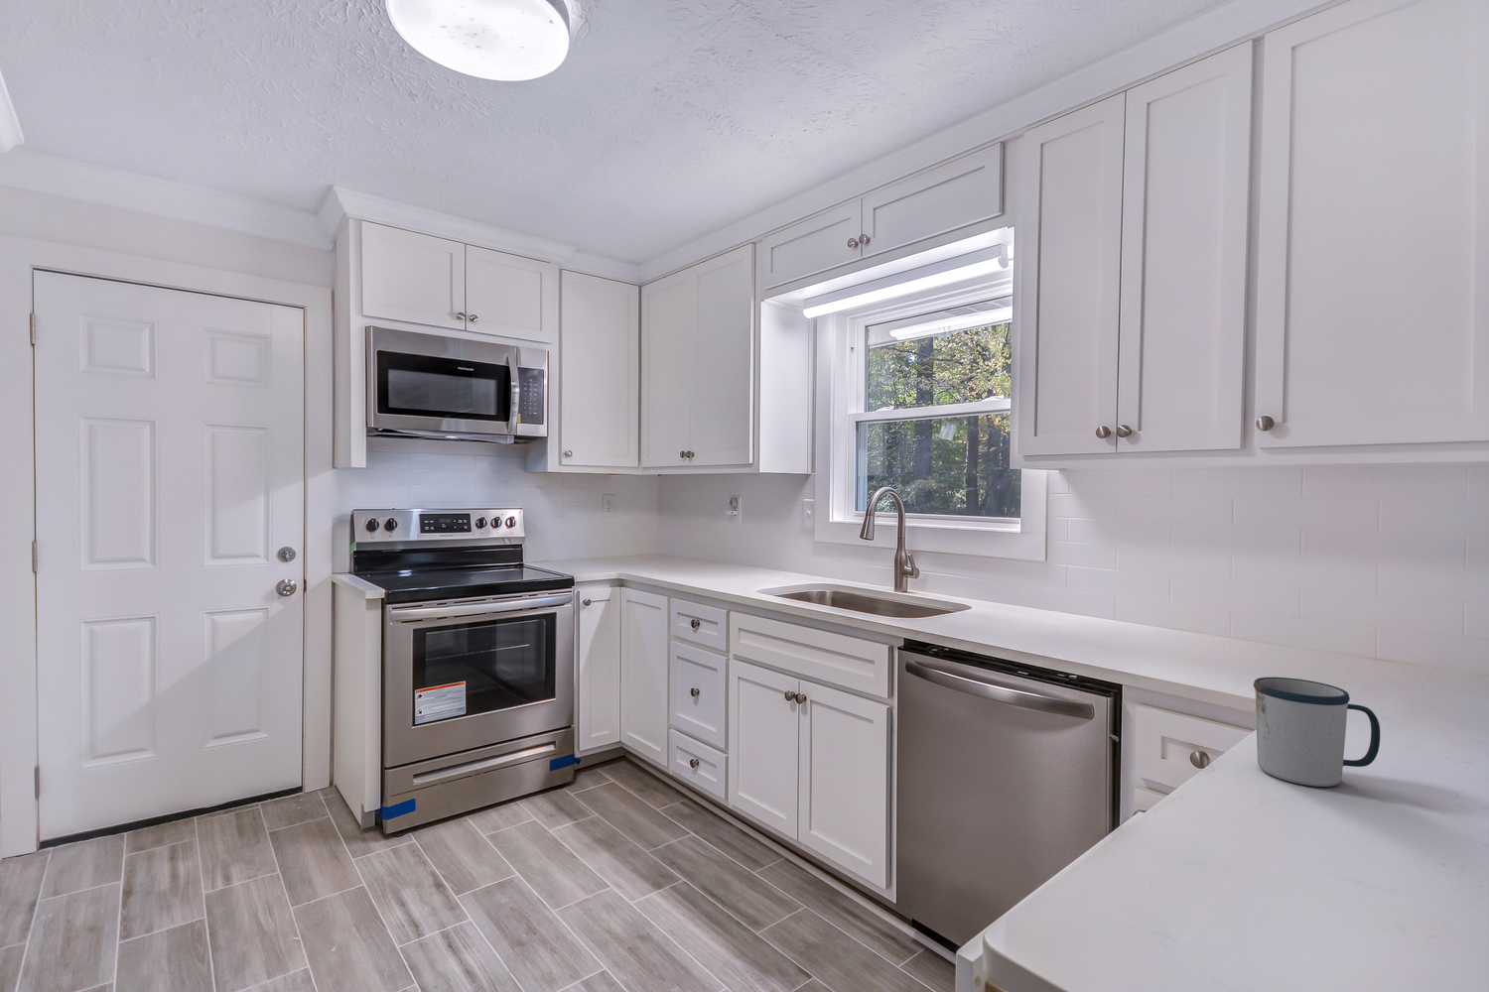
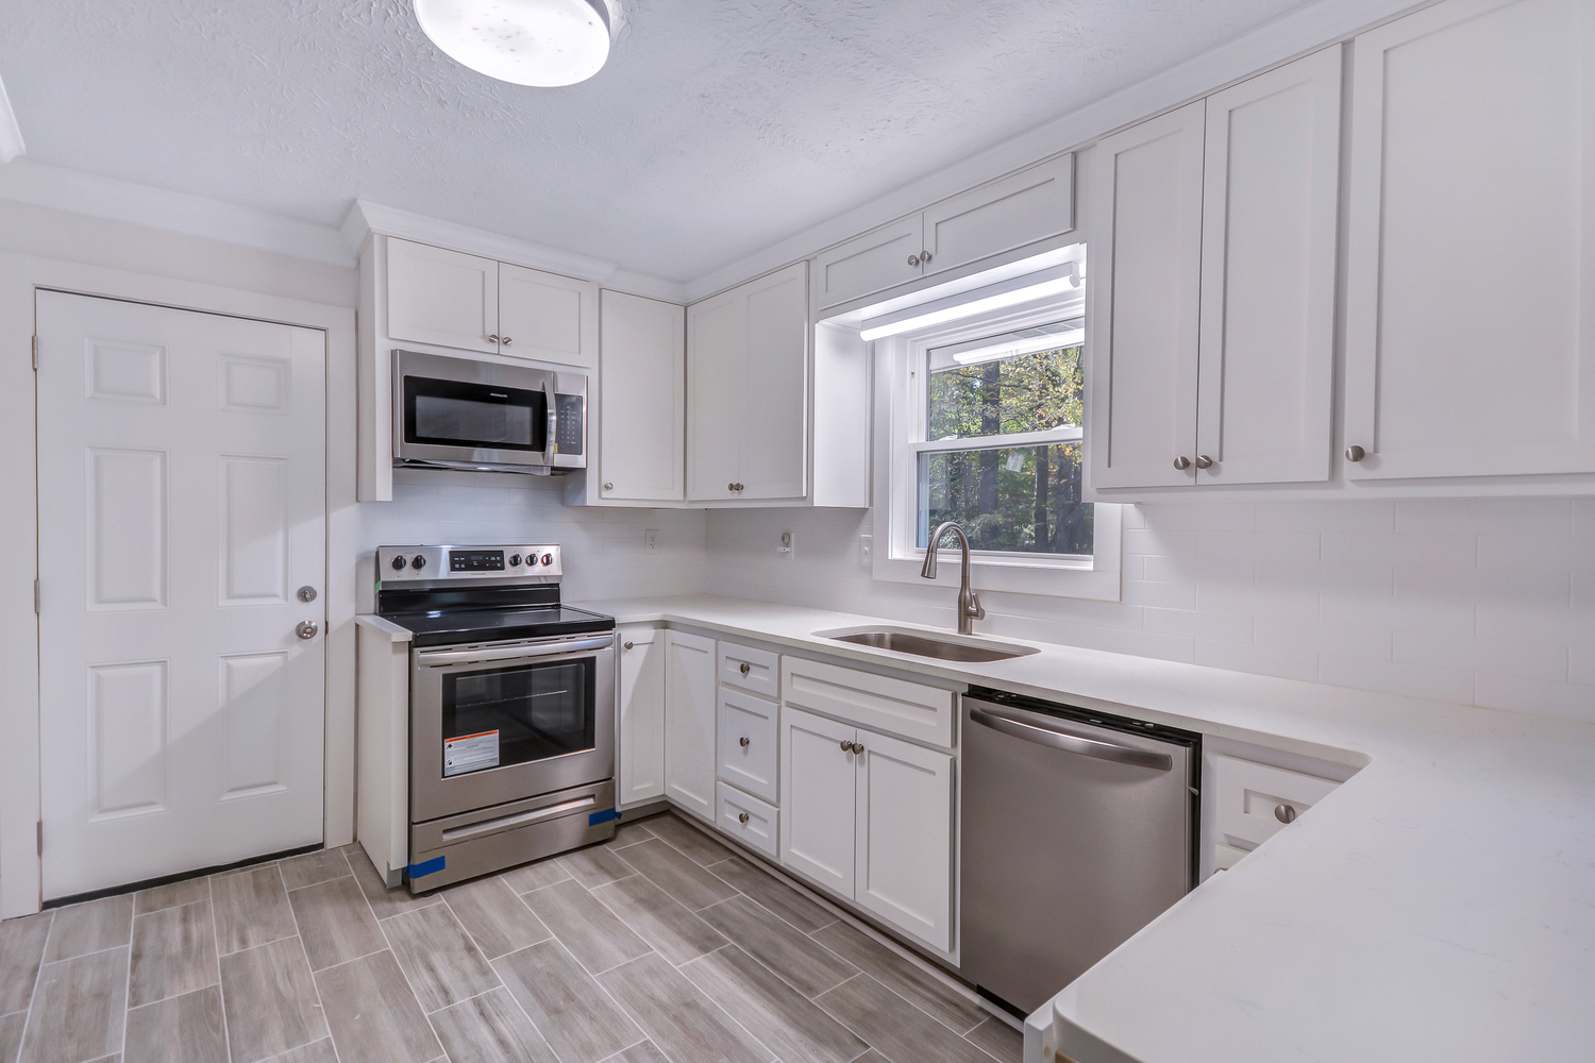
- mug [1253,676,1380,787]
